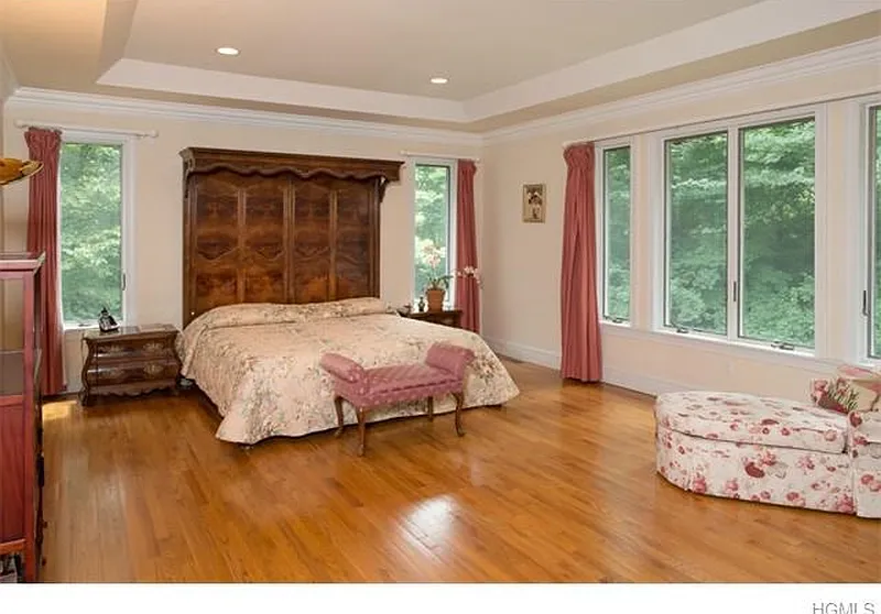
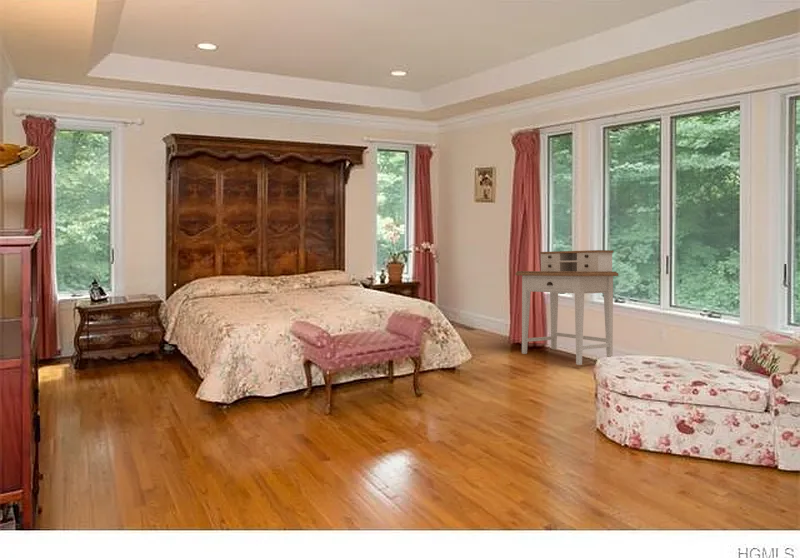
+ desk [514,249,619,366]
